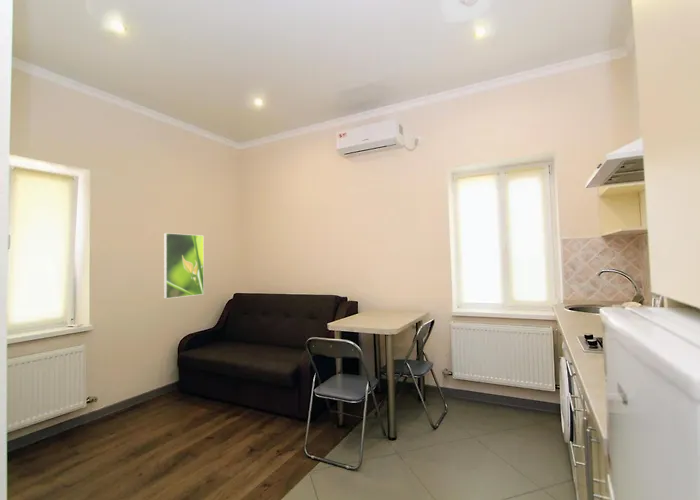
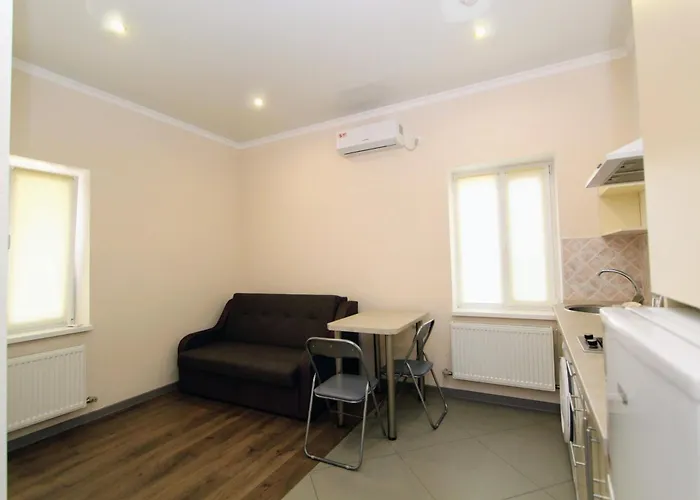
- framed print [163,232,205,300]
